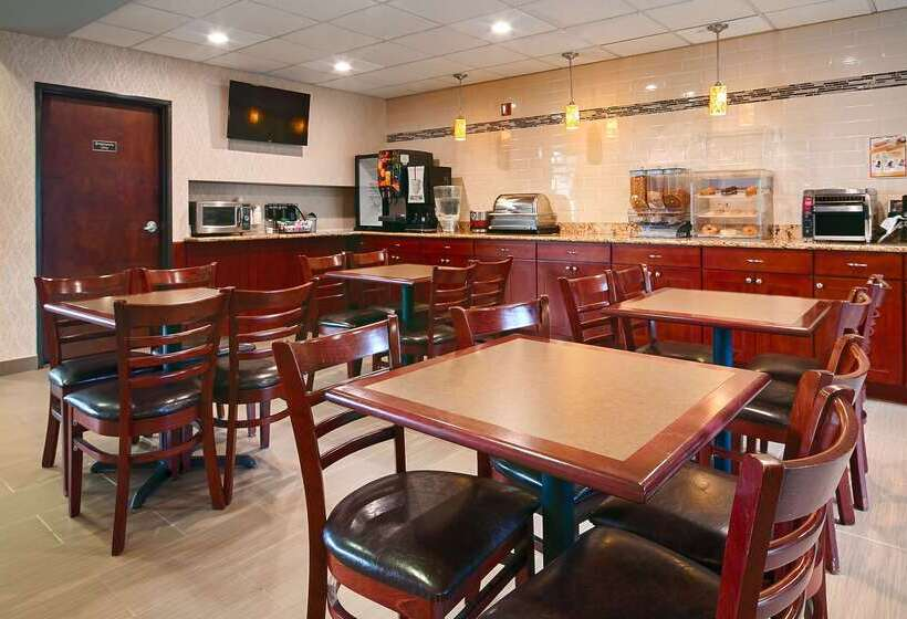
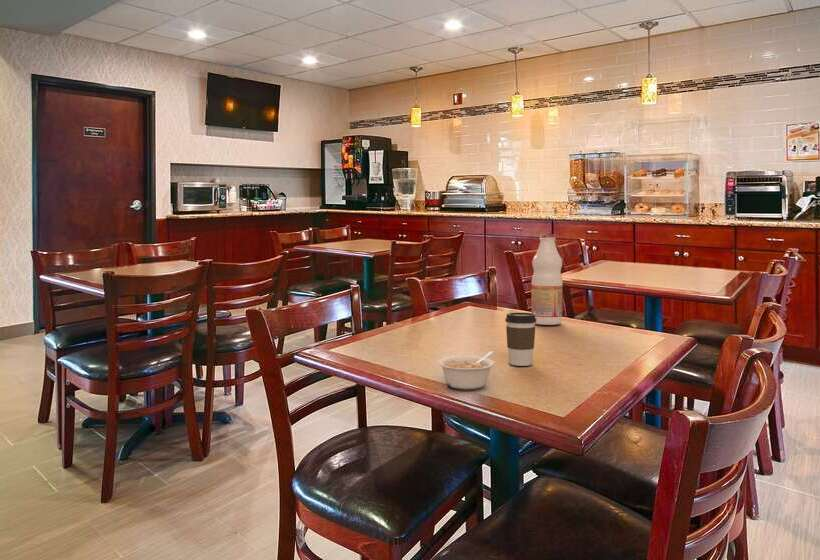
+ legume [437,350,496,390]
+ fruit juice [530,233,563,326]
+ coffee cup [504,312,536,367]
